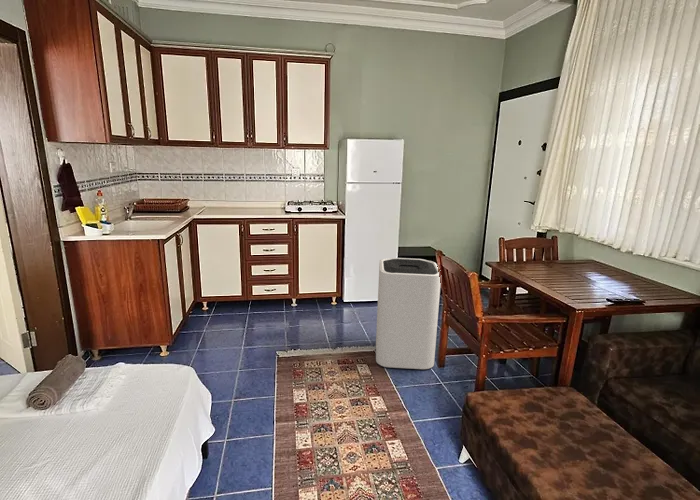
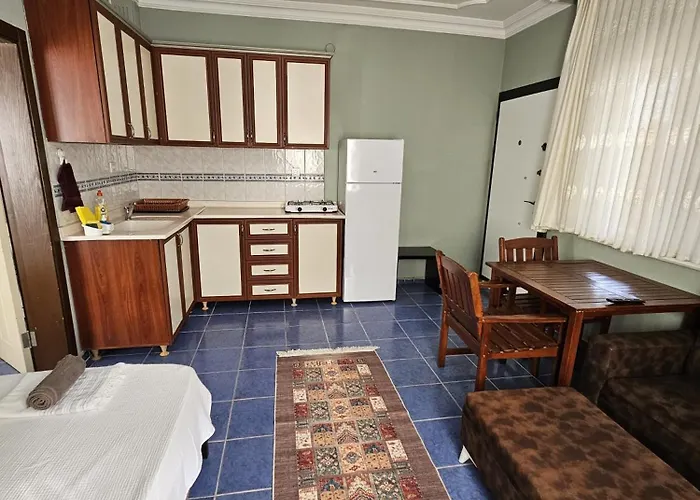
- trash can [375,257,442,371]
